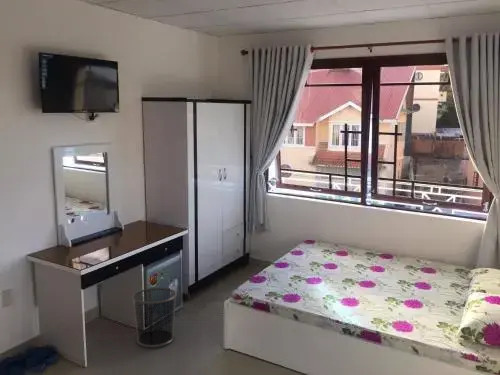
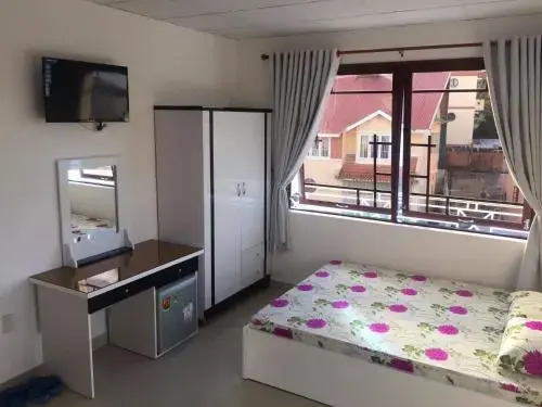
- waste bin [131,287,178,348]
